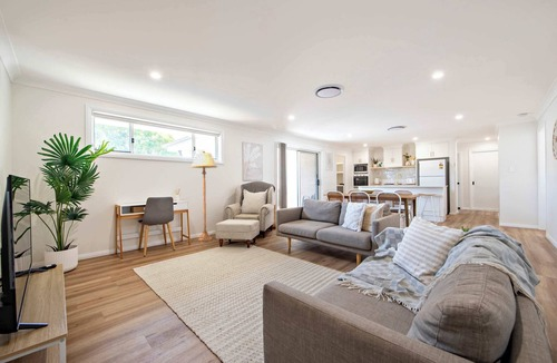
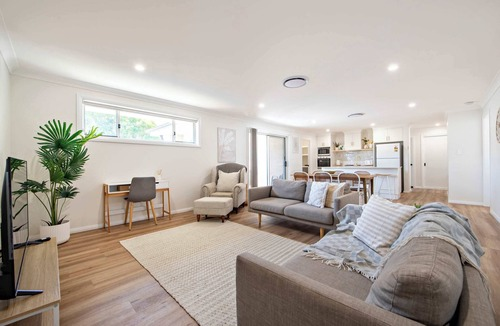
- floor lamp [189,150,218,242]
